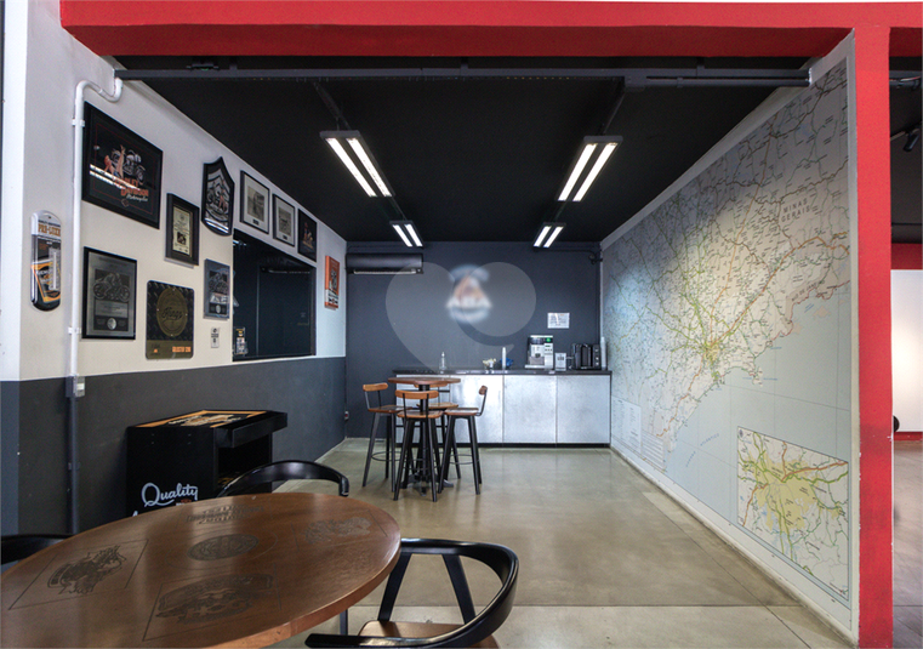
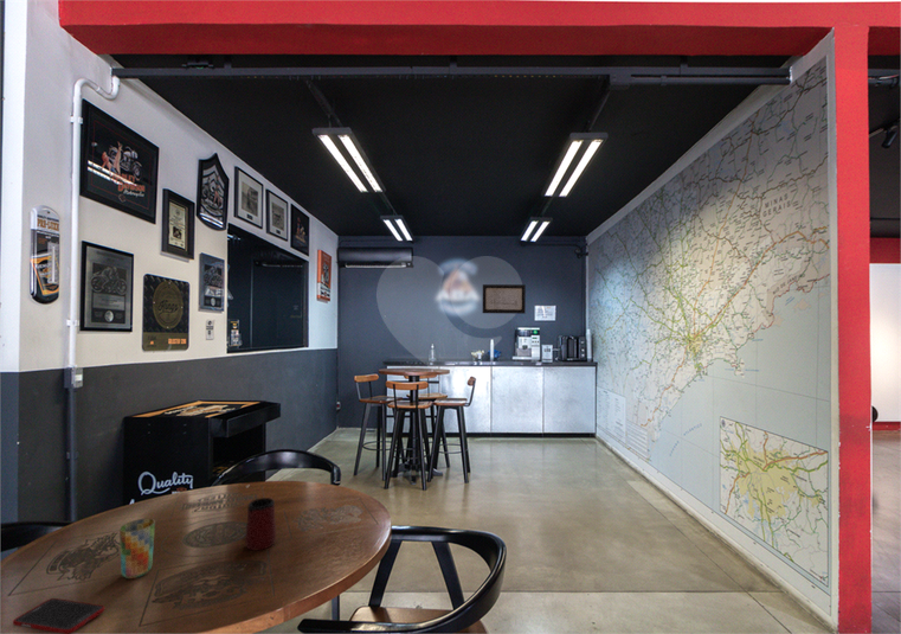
+ mug [244,497,277,551]
+ wall art [482,283,527,315]
+ cell phone [12,597,105,634]
+ cup [118,518,156,579]
